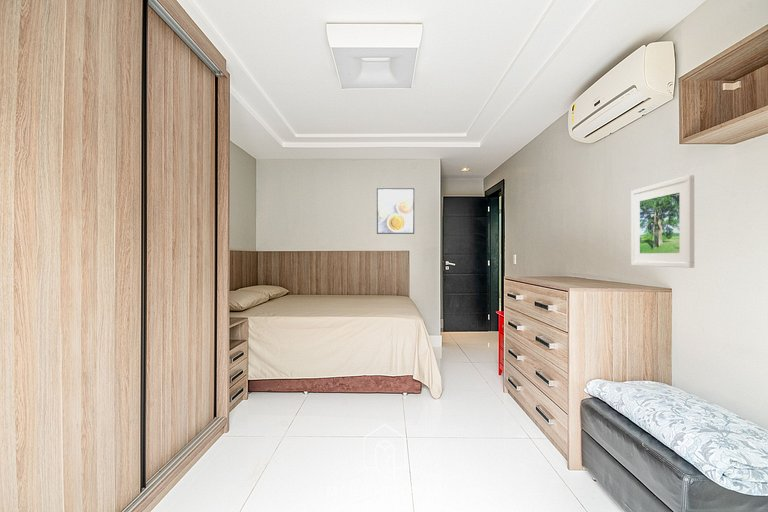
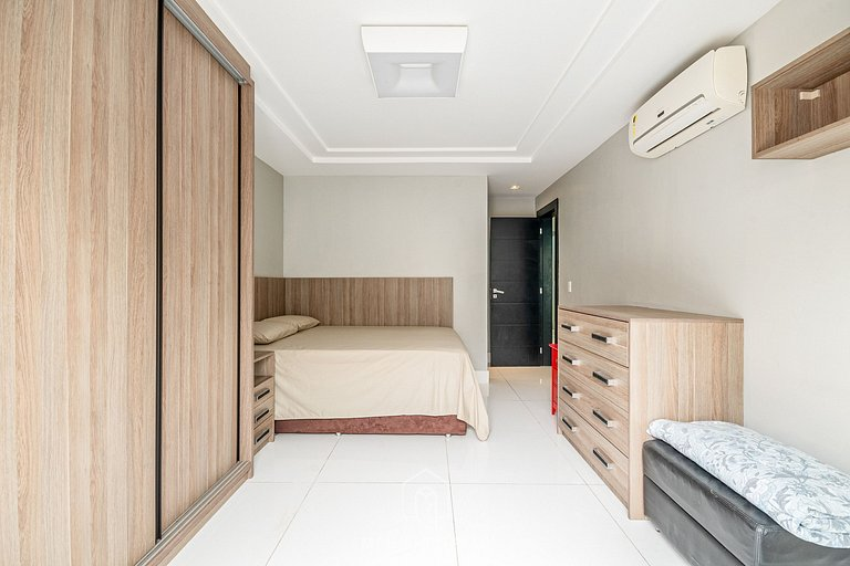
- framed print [630,174,695,269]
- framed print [376,187,415,235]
